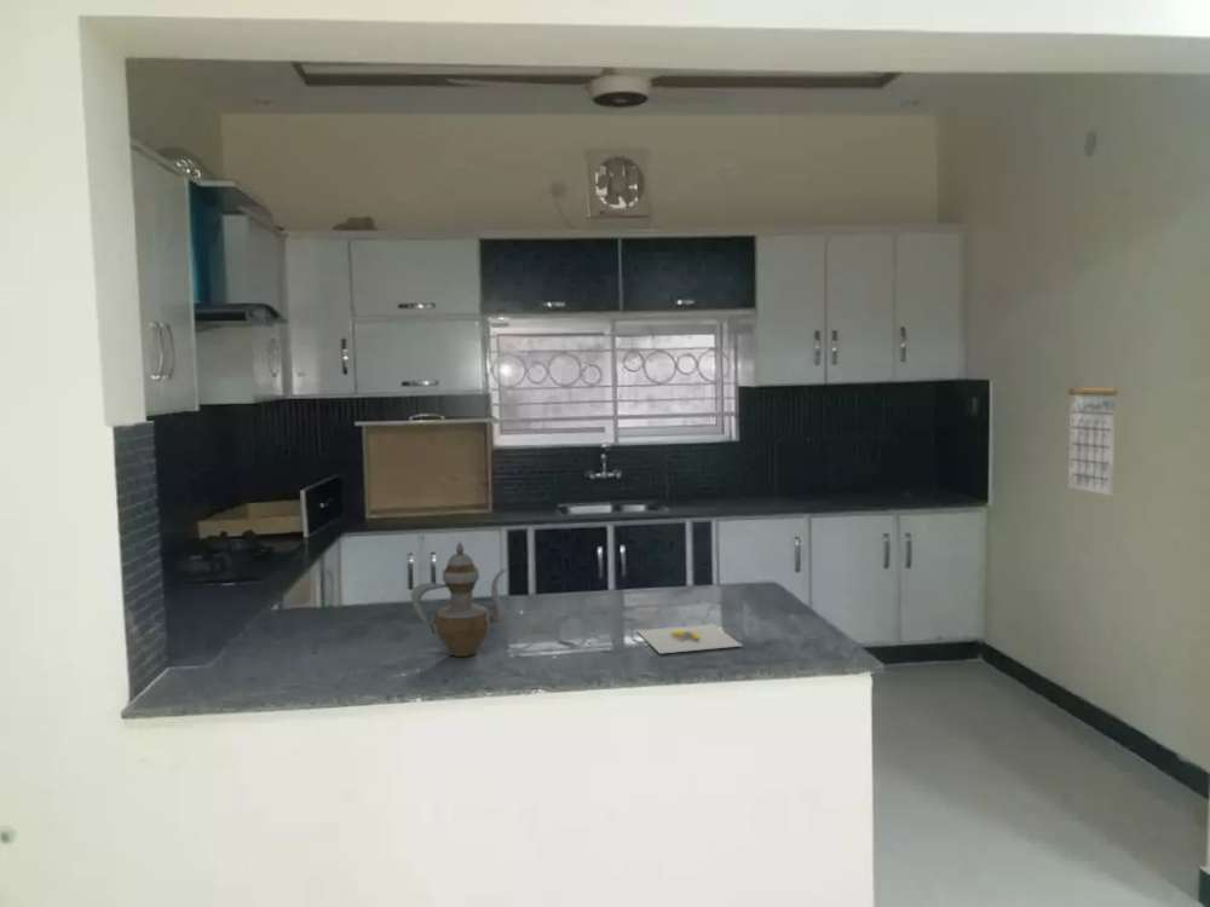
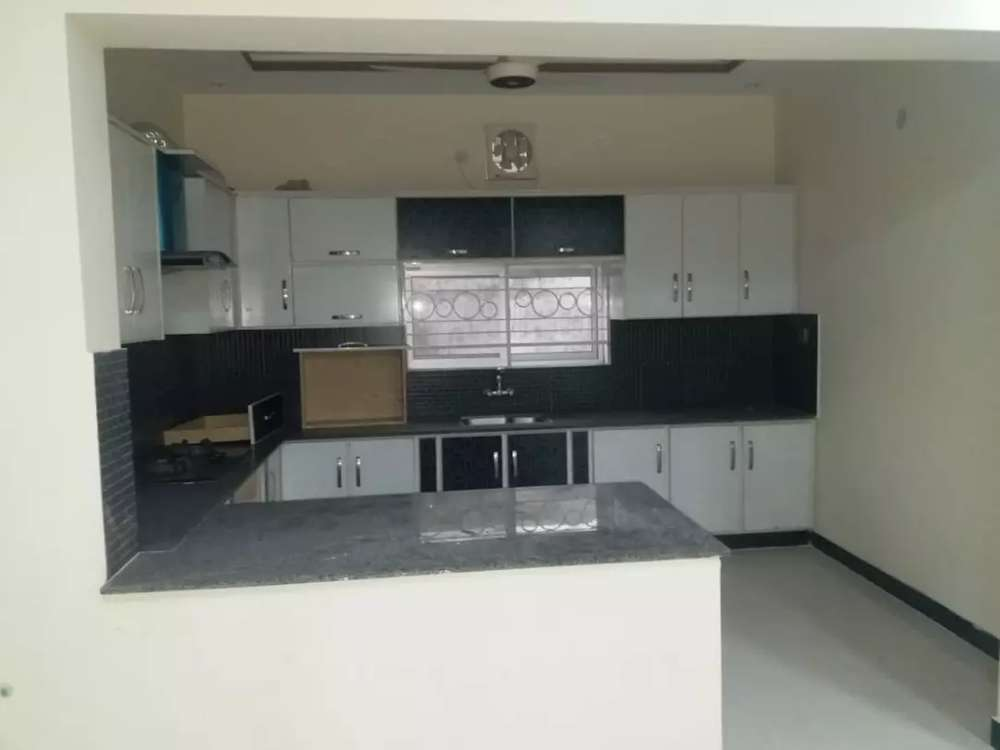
- banana [635,623,744,655]
- calendar [1067,366,1119,497]
- teapot [410,539,508,658]
